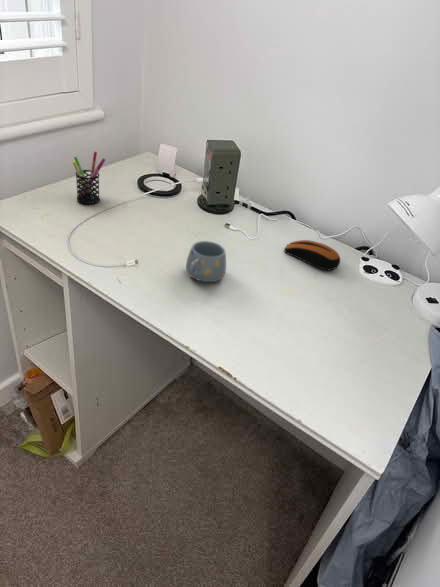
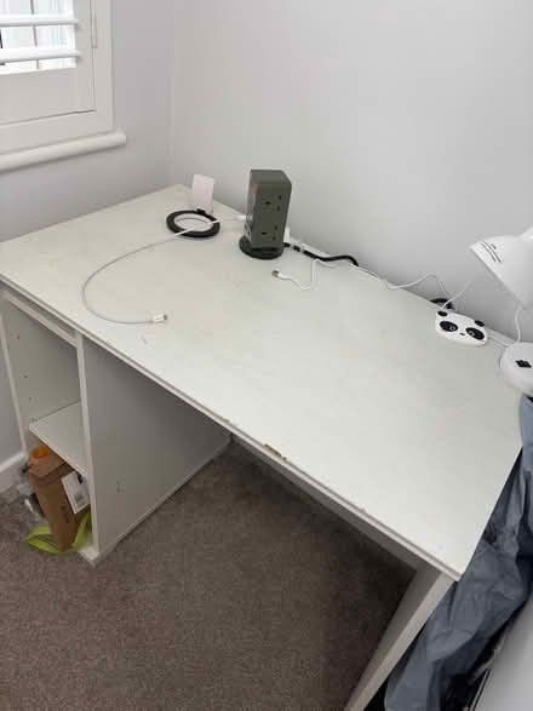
- pen holder [72,151,106,205]
- computer mouse [283,239,341,271]
- mug [185,240,227,283]
